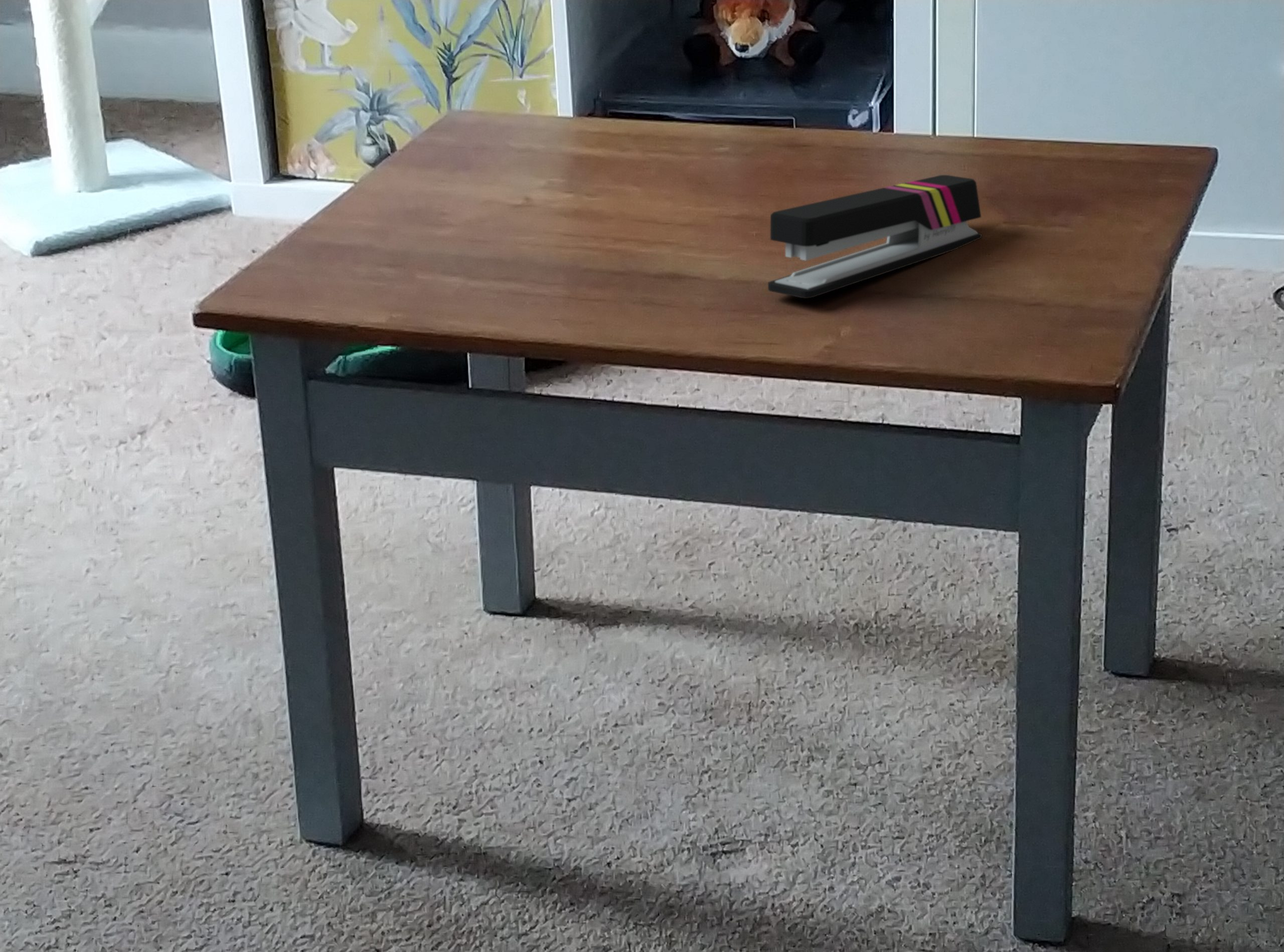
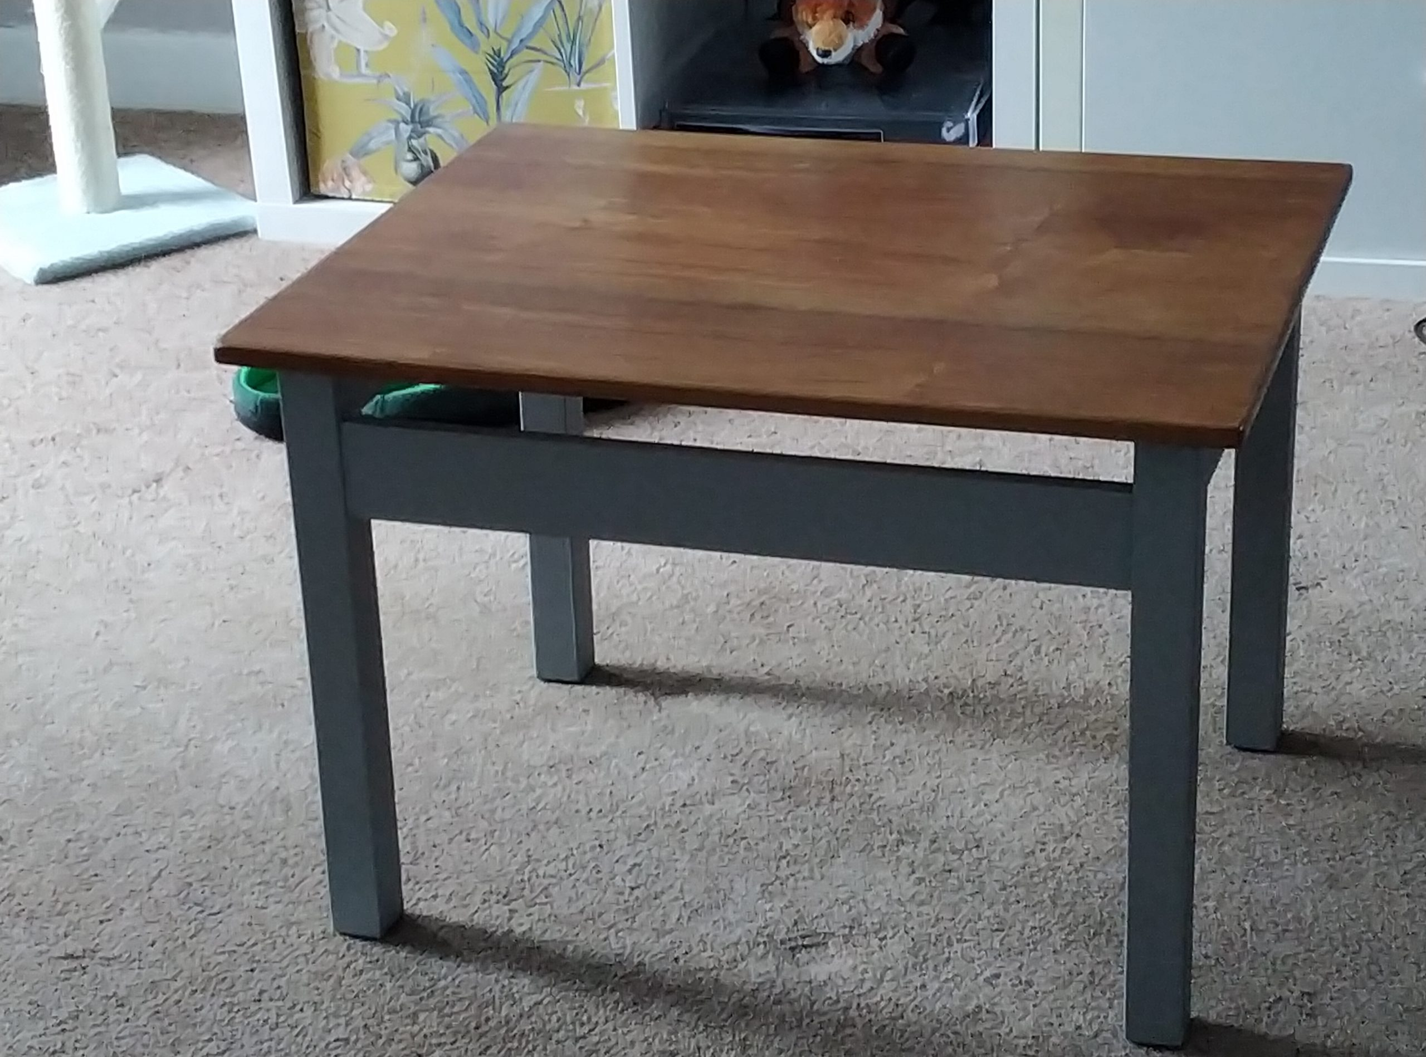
- stapler [767,175,983,299]
